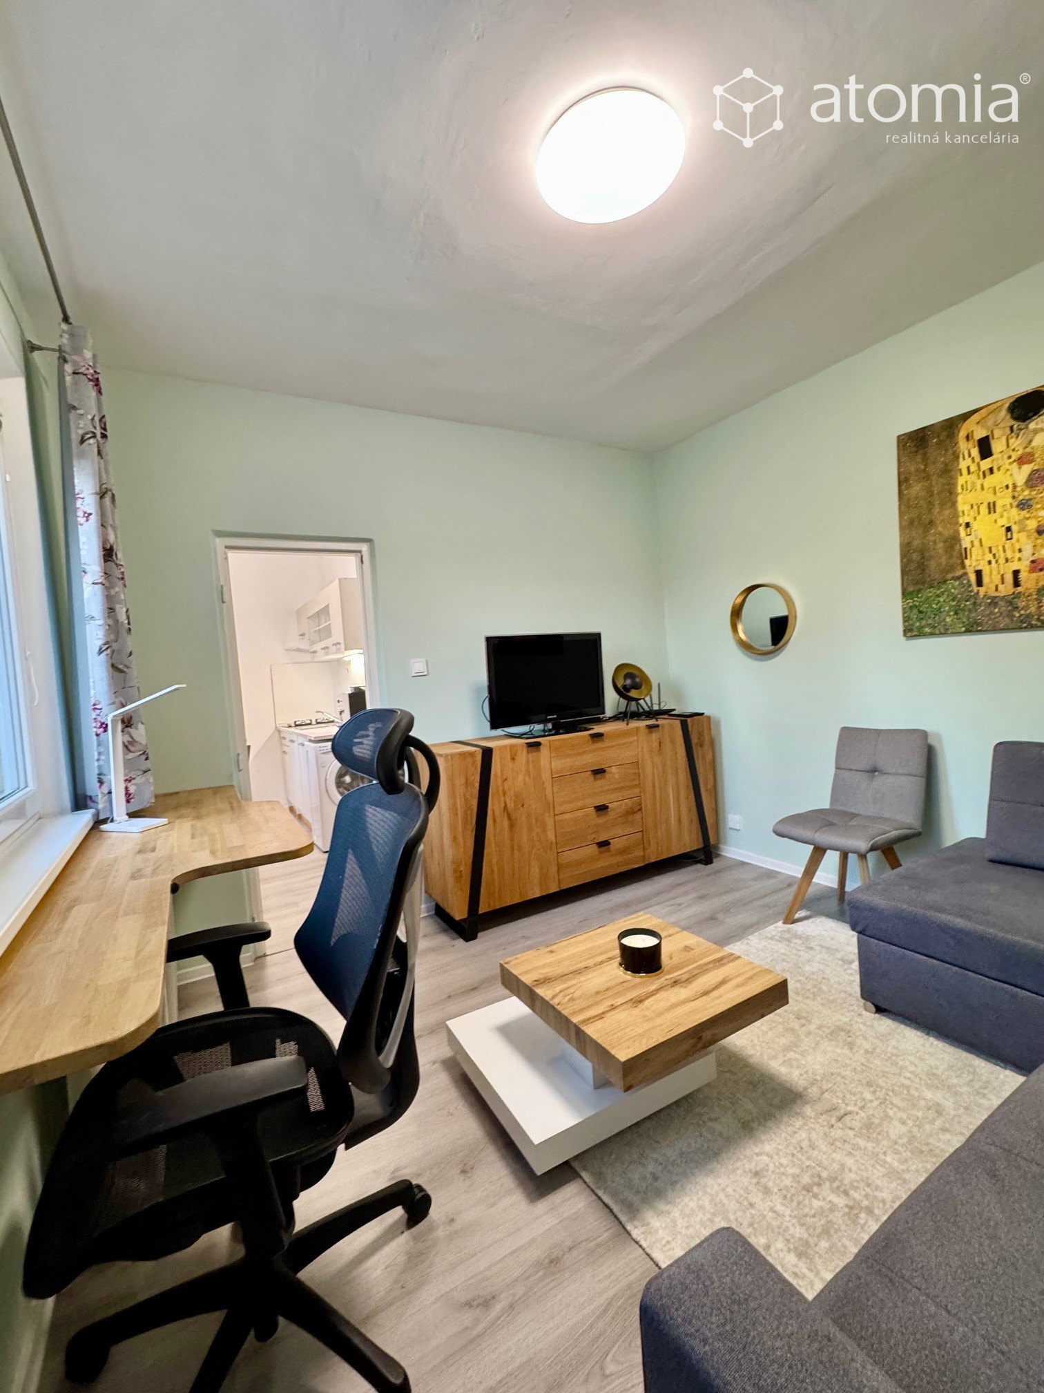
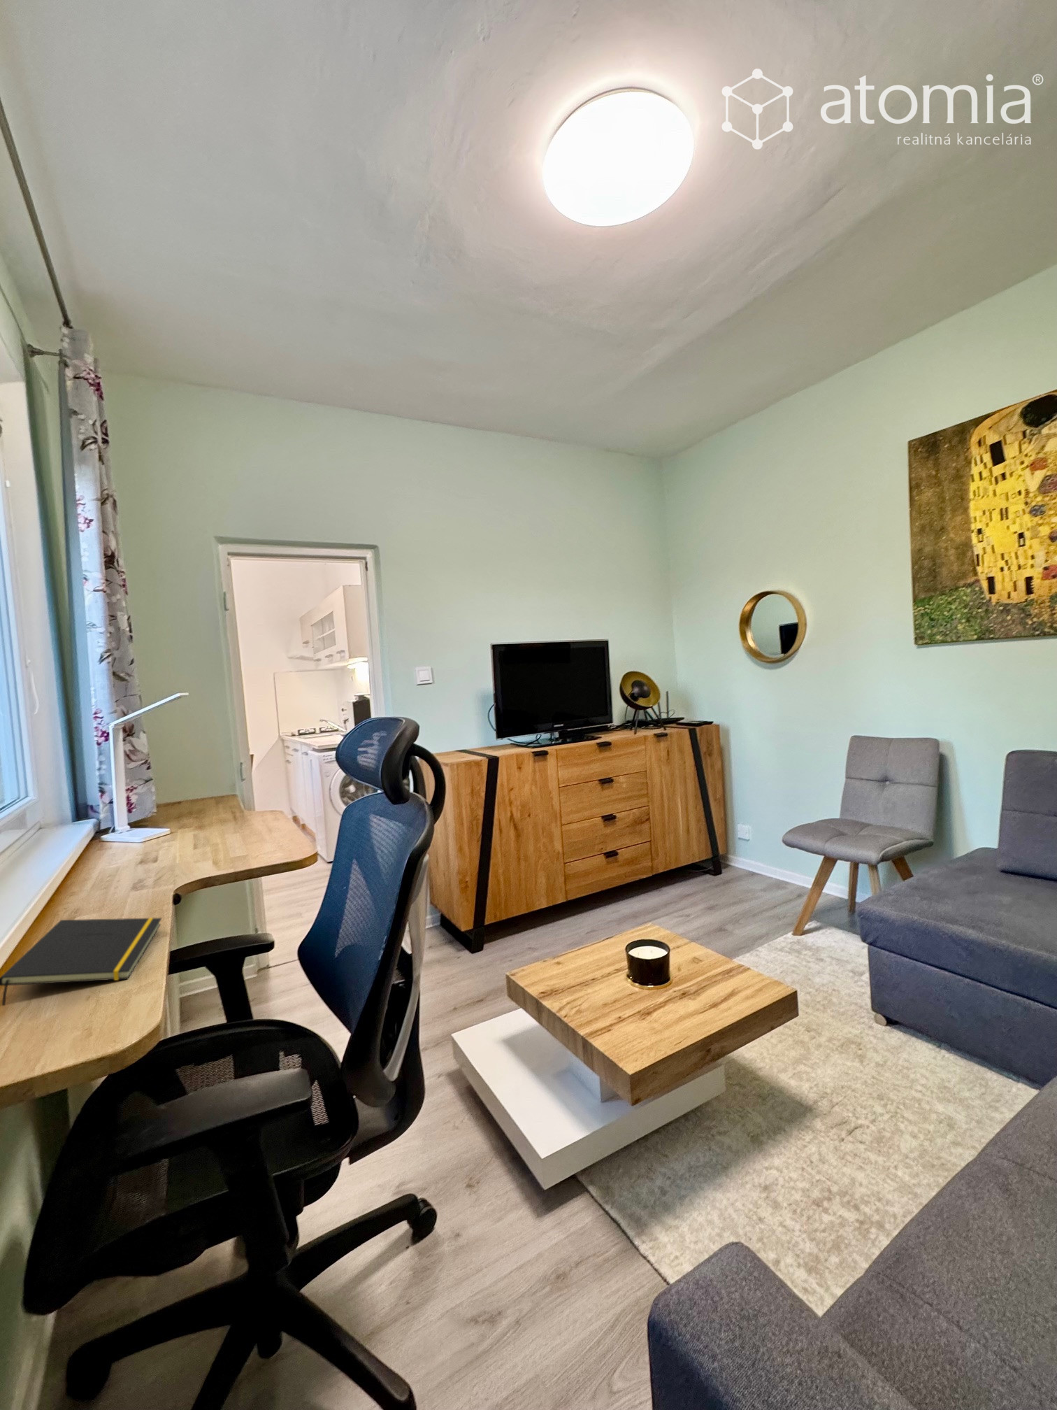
+ notepad [0,917,162,1007]
